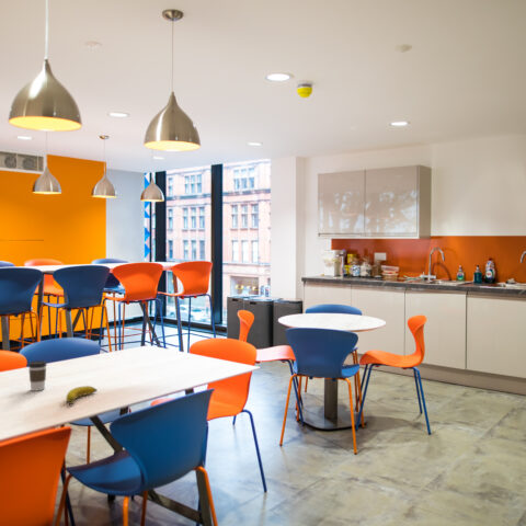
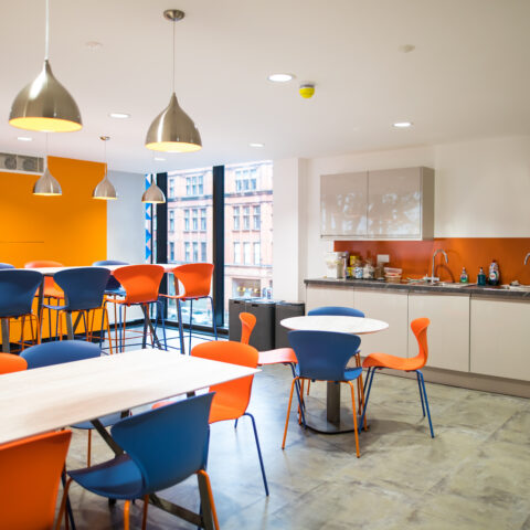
- banana [65,385,98,407]
- coffee cup [27,359,48,392]
